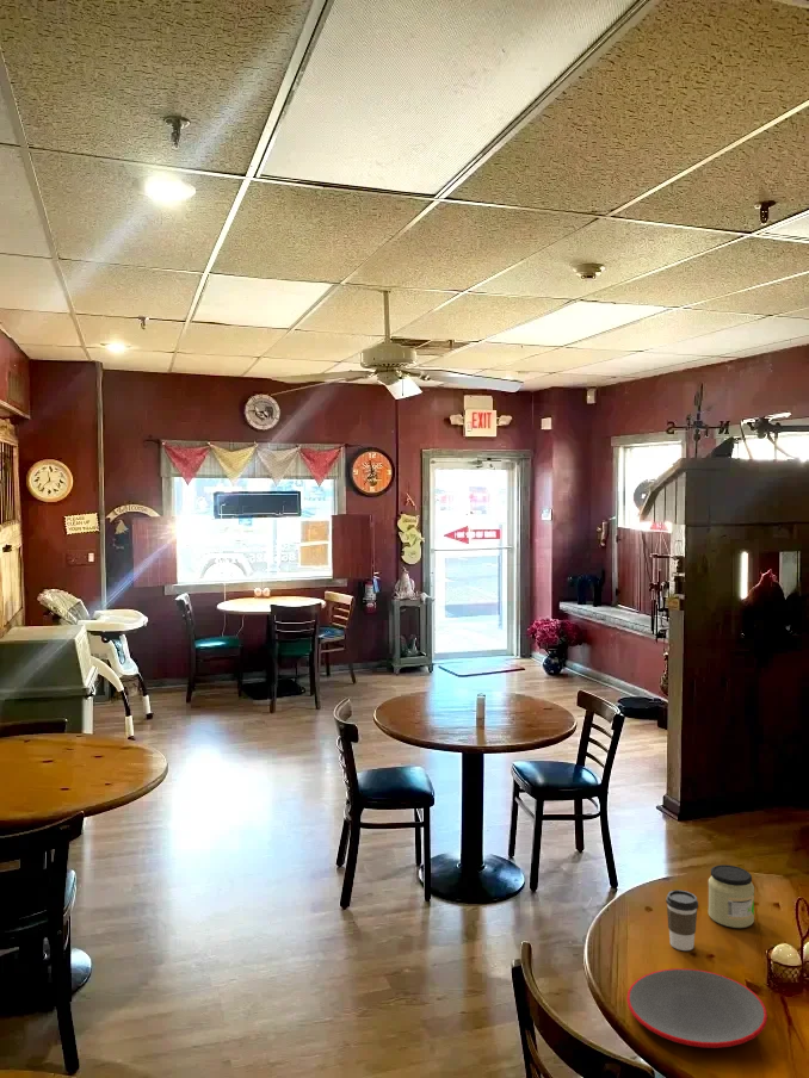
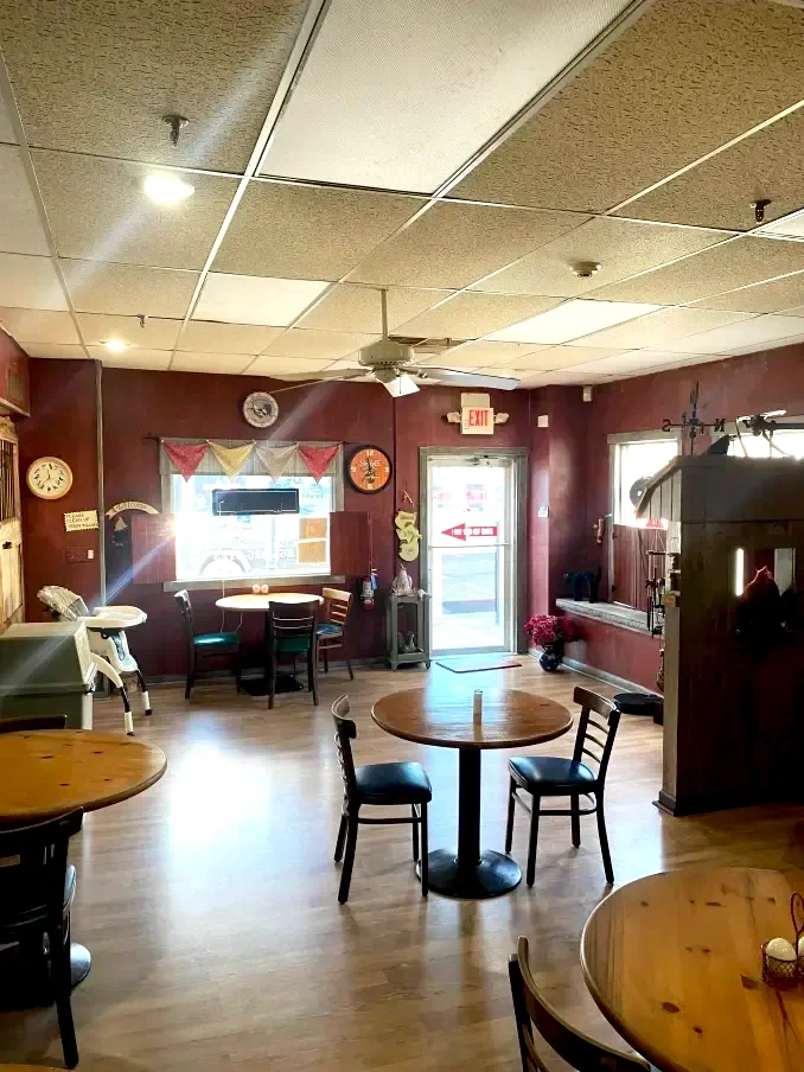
- coffee cup [665,888,699,952]
- plate [625,967,768,1049]
- jar [708,863,755,929]
